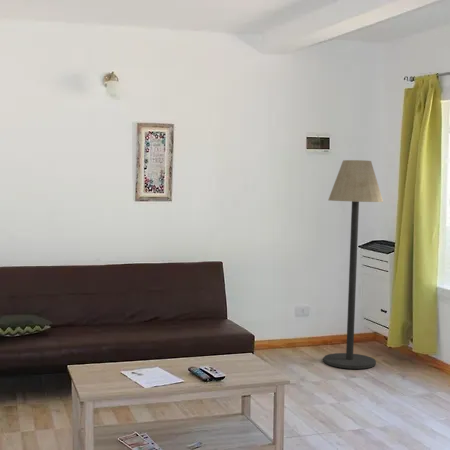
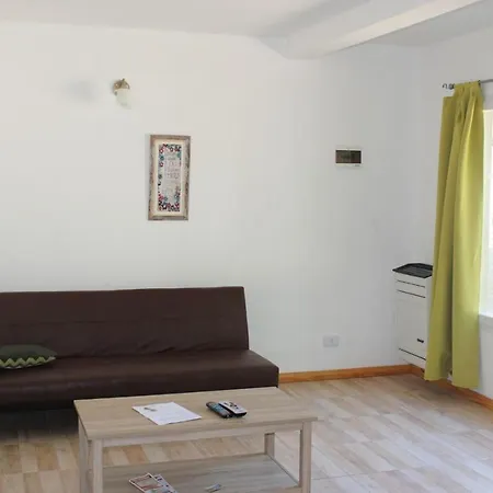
- floor lamp [322,159,384,370]
